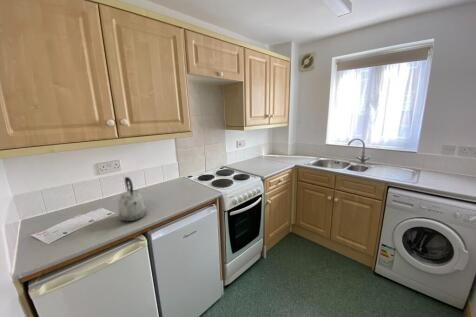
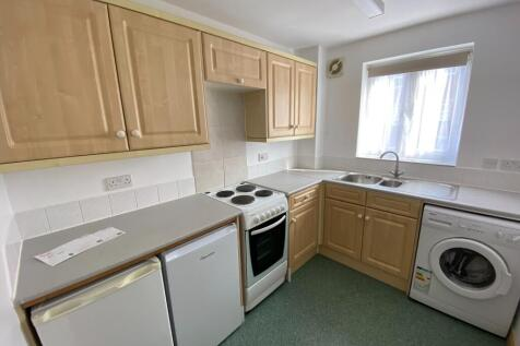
- kettle [117,176,147,223]
